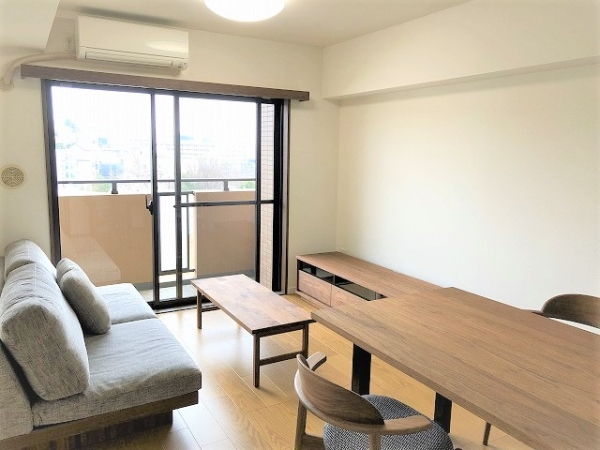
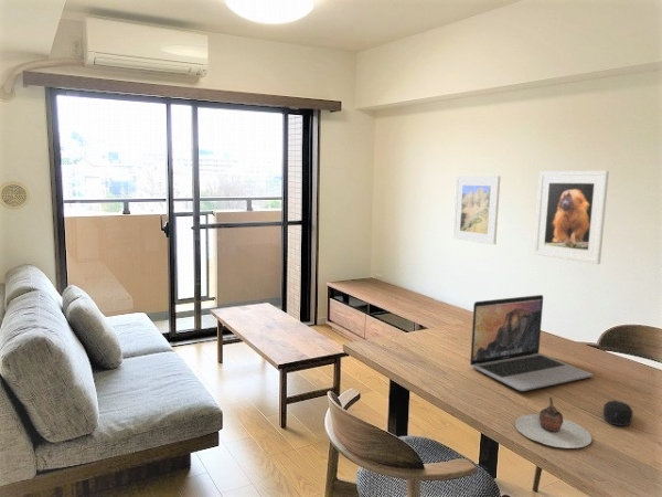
+ teapot [514,396,592,450]
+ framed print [533,170,610,265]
+ computer mouse [602,400,634,427]
+ laptop [469,294,594,392]
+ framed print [451,175,501,246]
